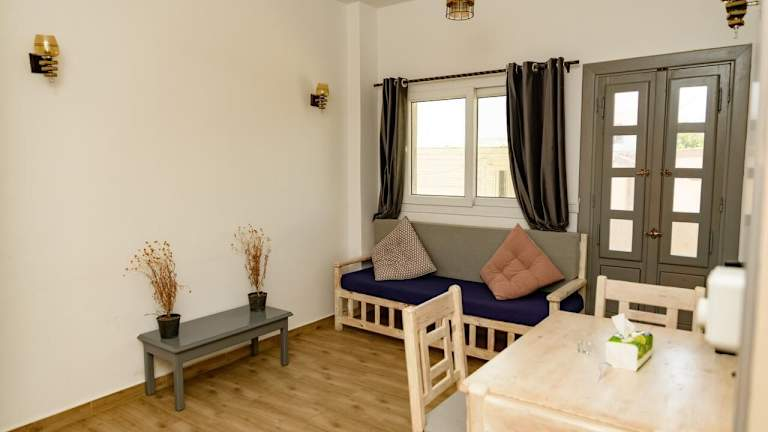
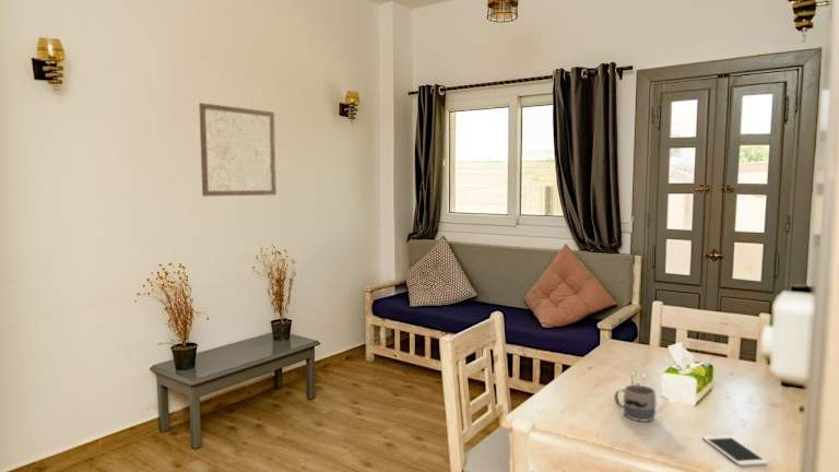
+ cell phone [701,434,769,467]
+ mug [613,384,657,422]
+ wall art [198,102,277,198]
